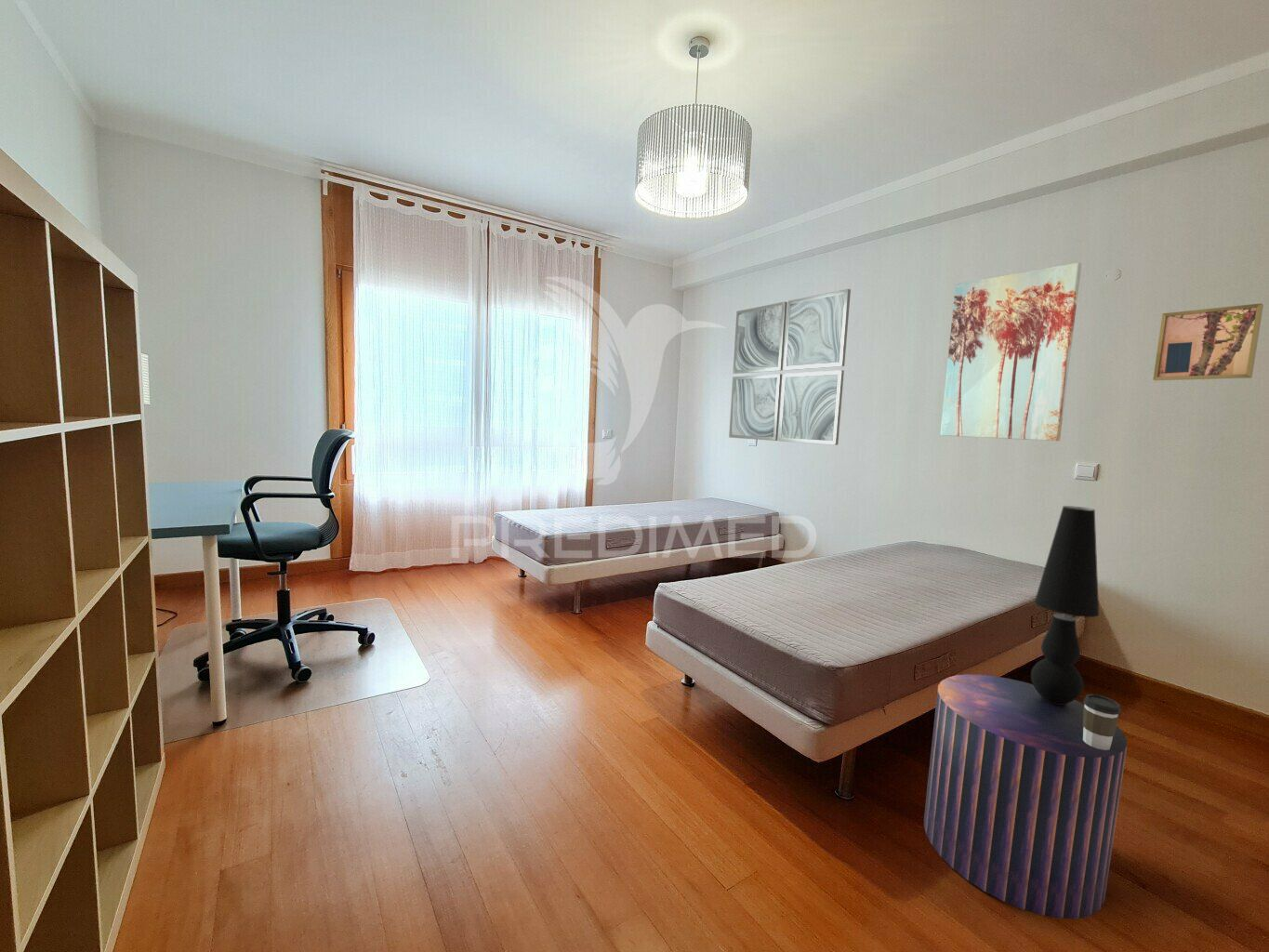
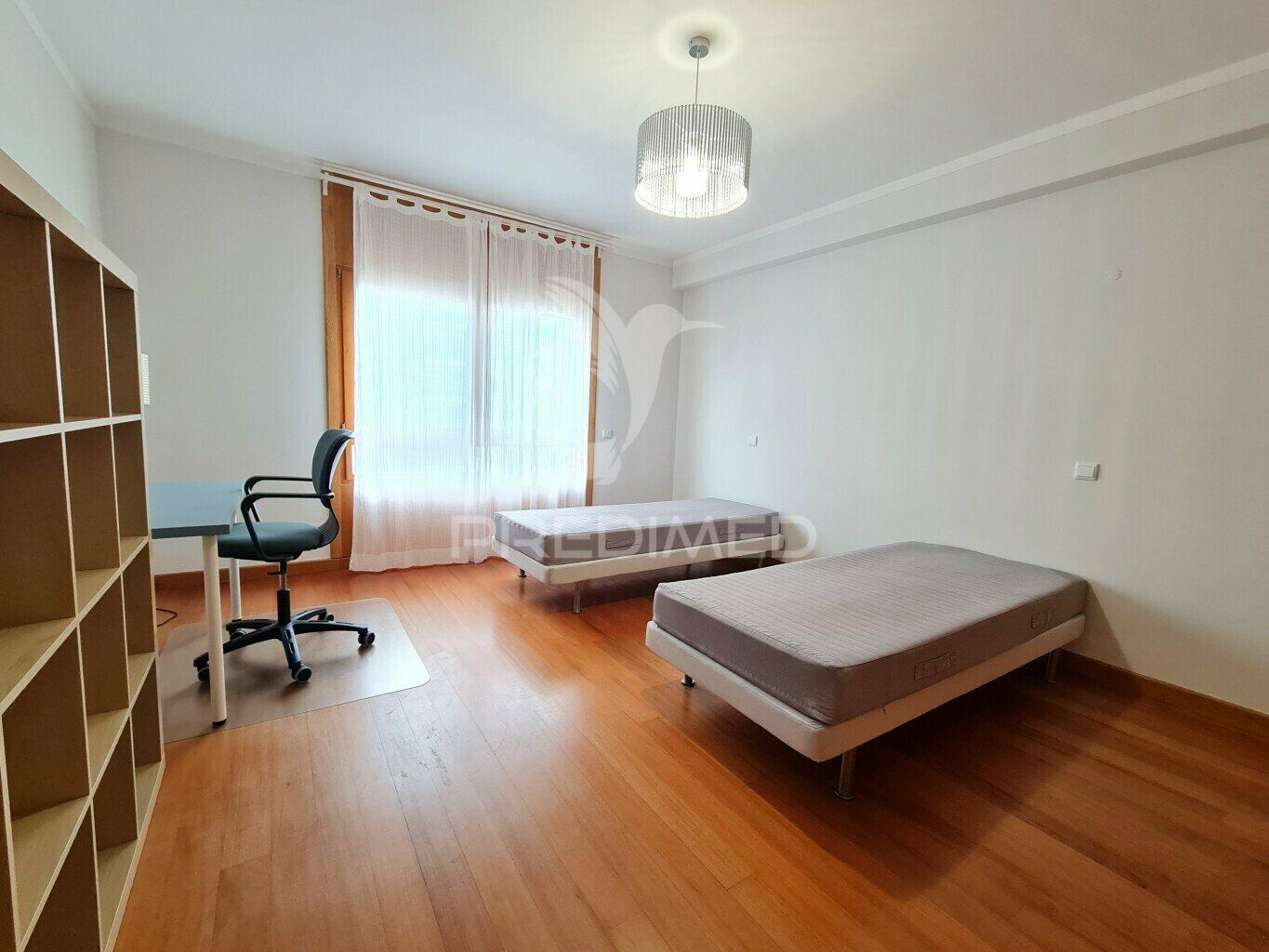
- wall art [1152,302,1264,381]
- wall art [728,288,852,446]
- table lamp [1030,505,1100,705]
- coffee cup [1082,694,1121,750]
- wall art [940,261,1082,442]
- stool [923,673,1128,919]
